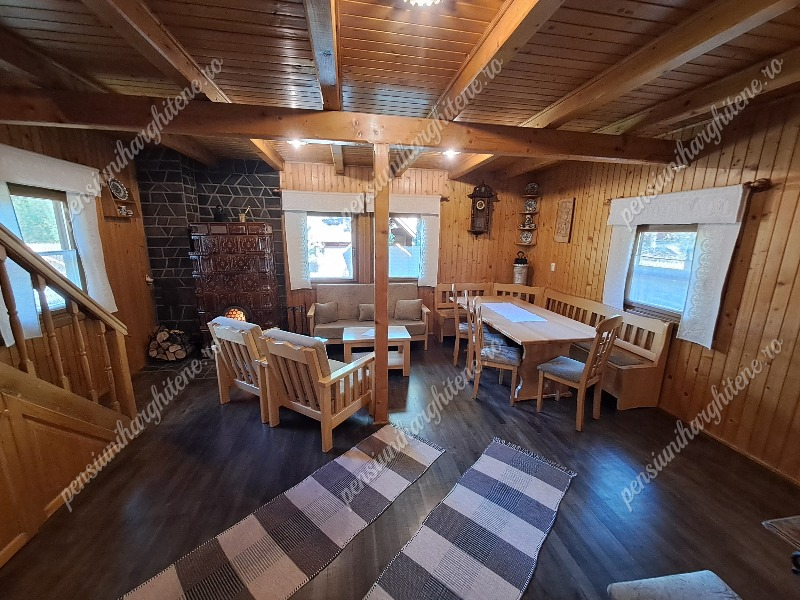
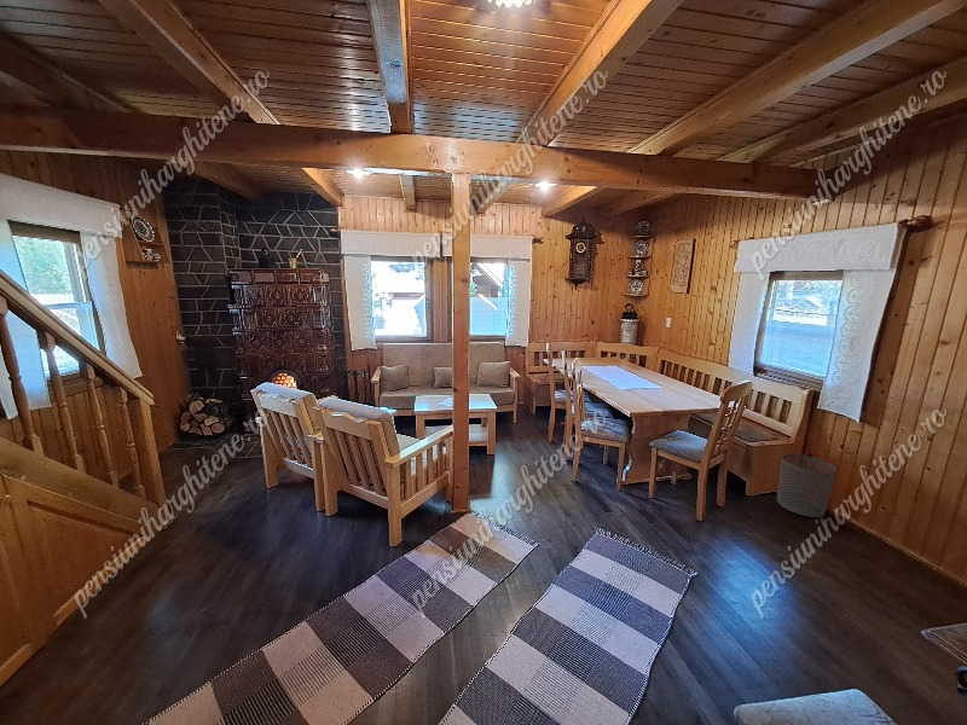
+ waste bin [776,453,838,518]
